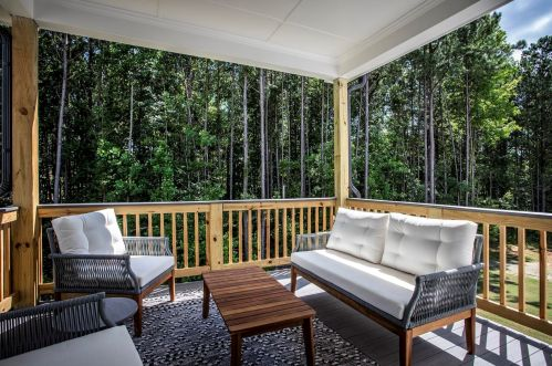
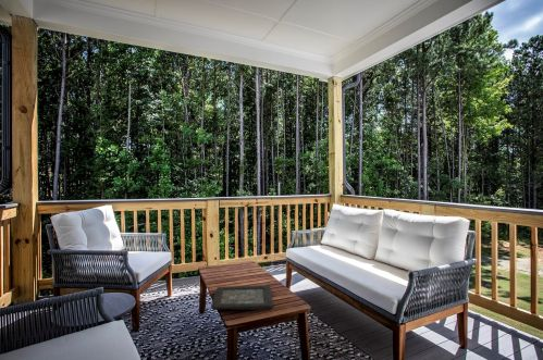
+ decorative tray [210,284,274,311]
